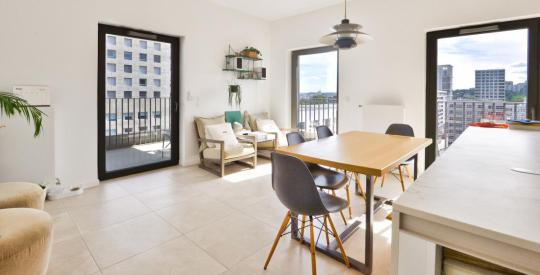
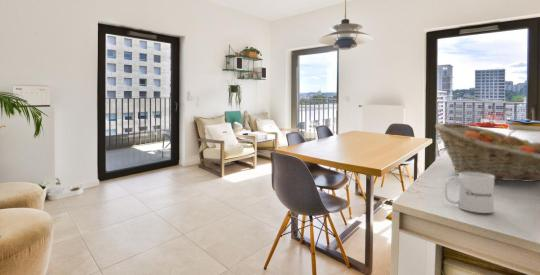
+ fruit basket [434,122,540,183]
+ mug [443,172,495,214]
